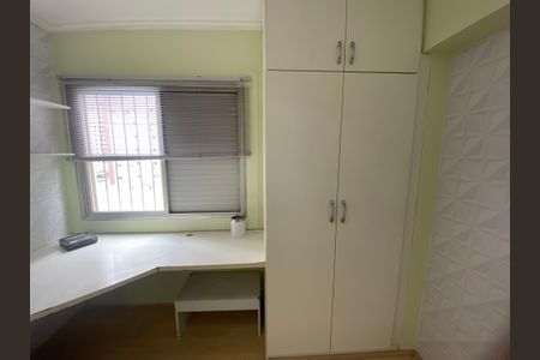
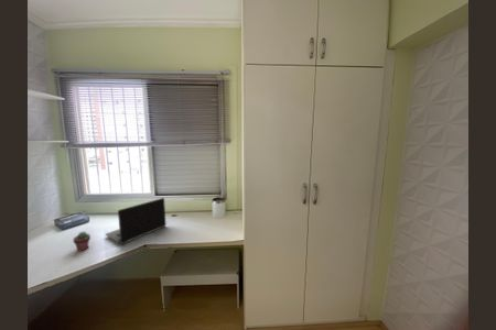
+ potted succulent [72,230,91,252]
+ laptop computer [105,197,168,245]
